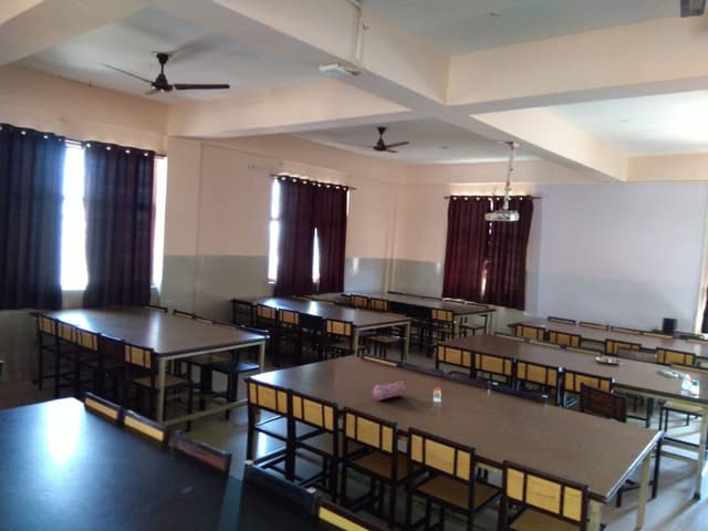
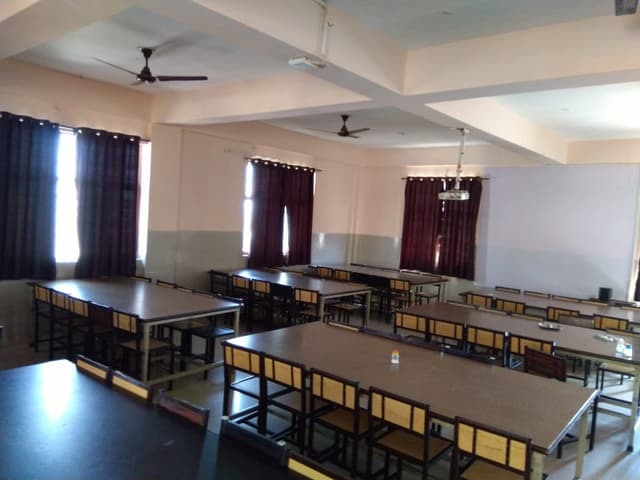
- pencil case [372,381,406,402]
